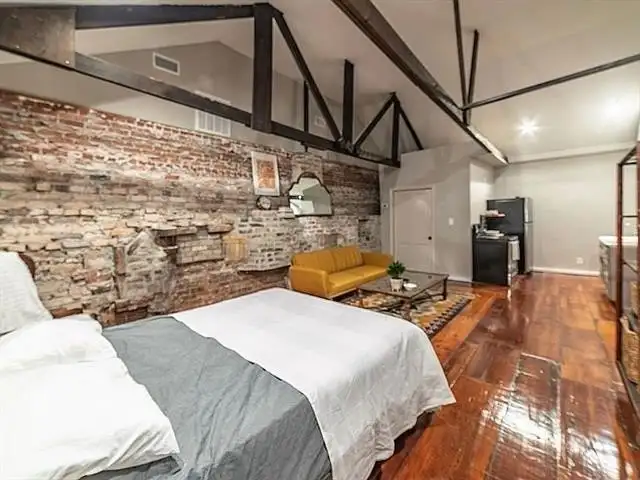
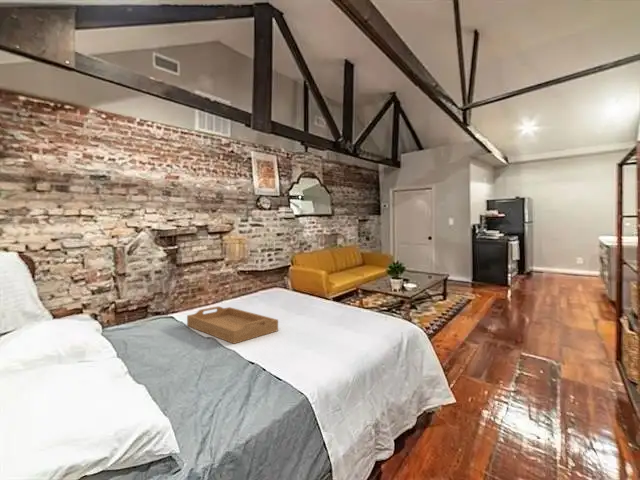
+ serving tray [186,305,279,345]
